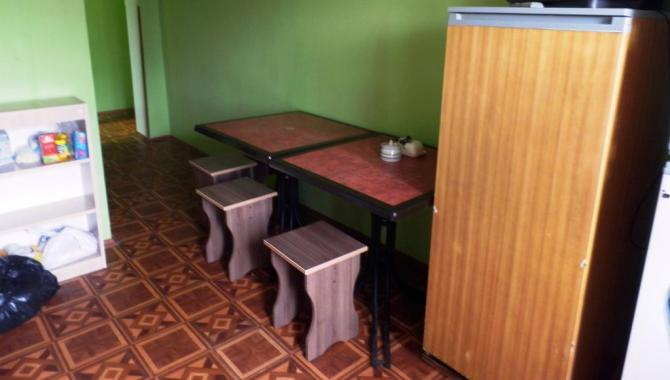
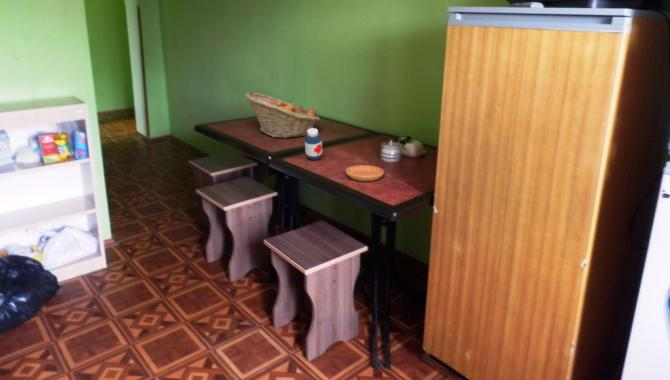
+ saucer [345,164,385,182]
+ medicine bottle [304,127,323,161]
+ fruit basket [244,91,321,139]
